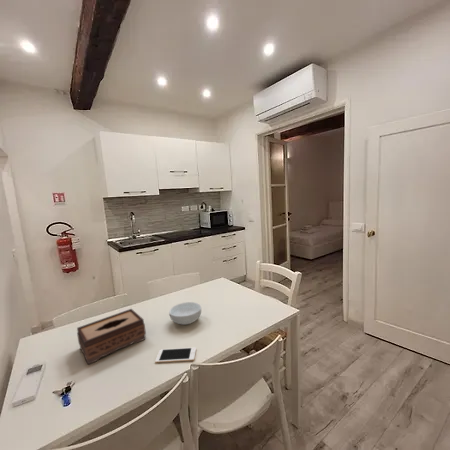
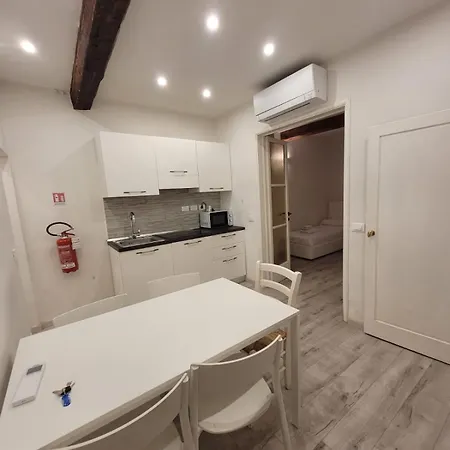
- cereal bowl [168,301,202,326]
- cell phone [154,346,197,364]
- tissue box [76,308,147,365]
